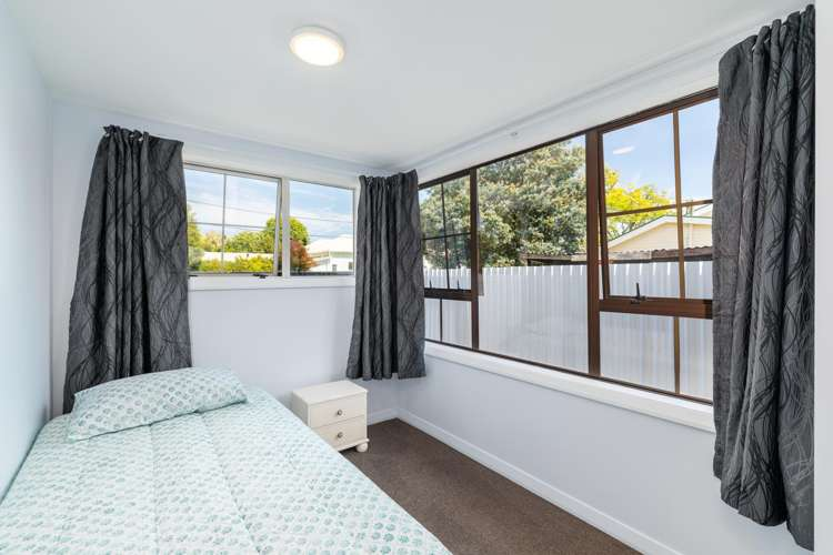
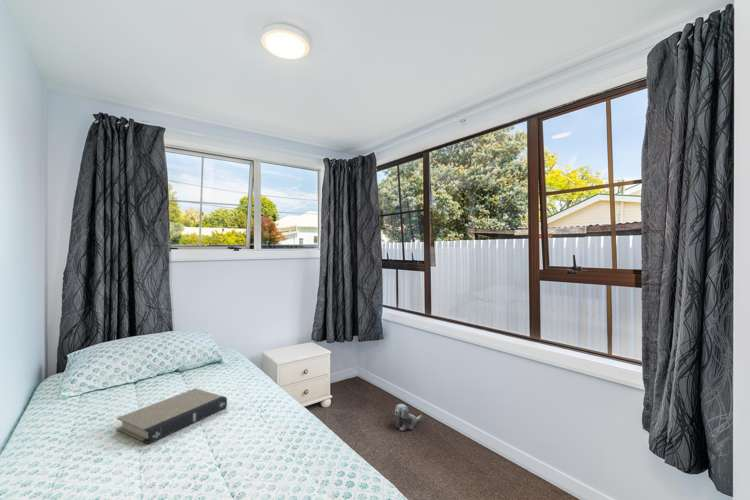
+ book [115,387,228,445]
+ plush toy [394,403,423,432]
